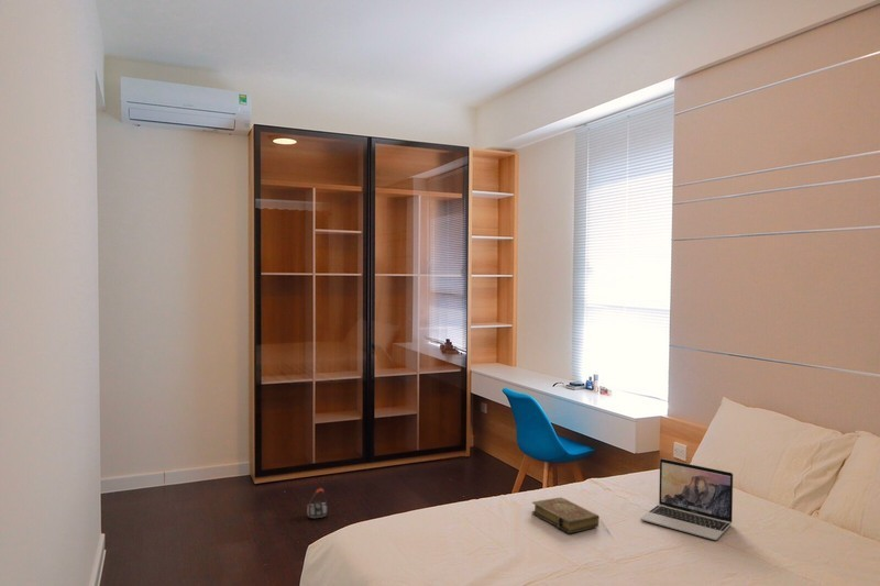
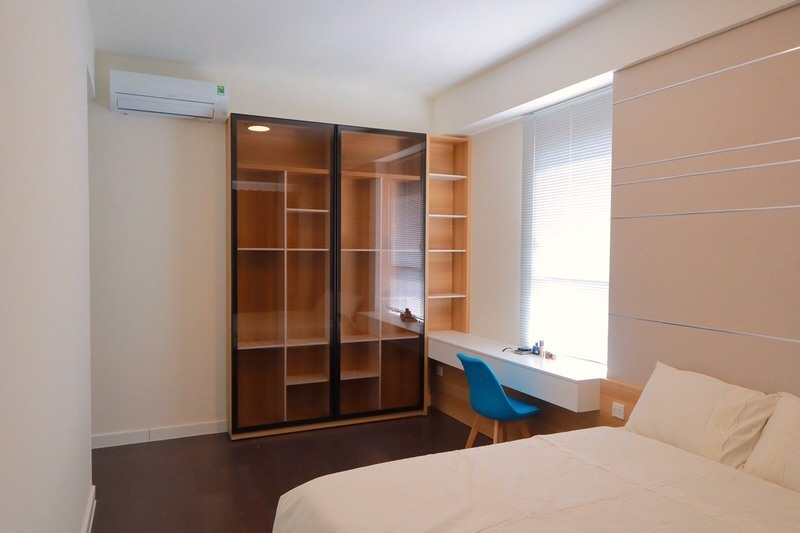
- laptop [640,457,734,541]
- book [530,496,600,534]
- bag [306,487,329,519]
